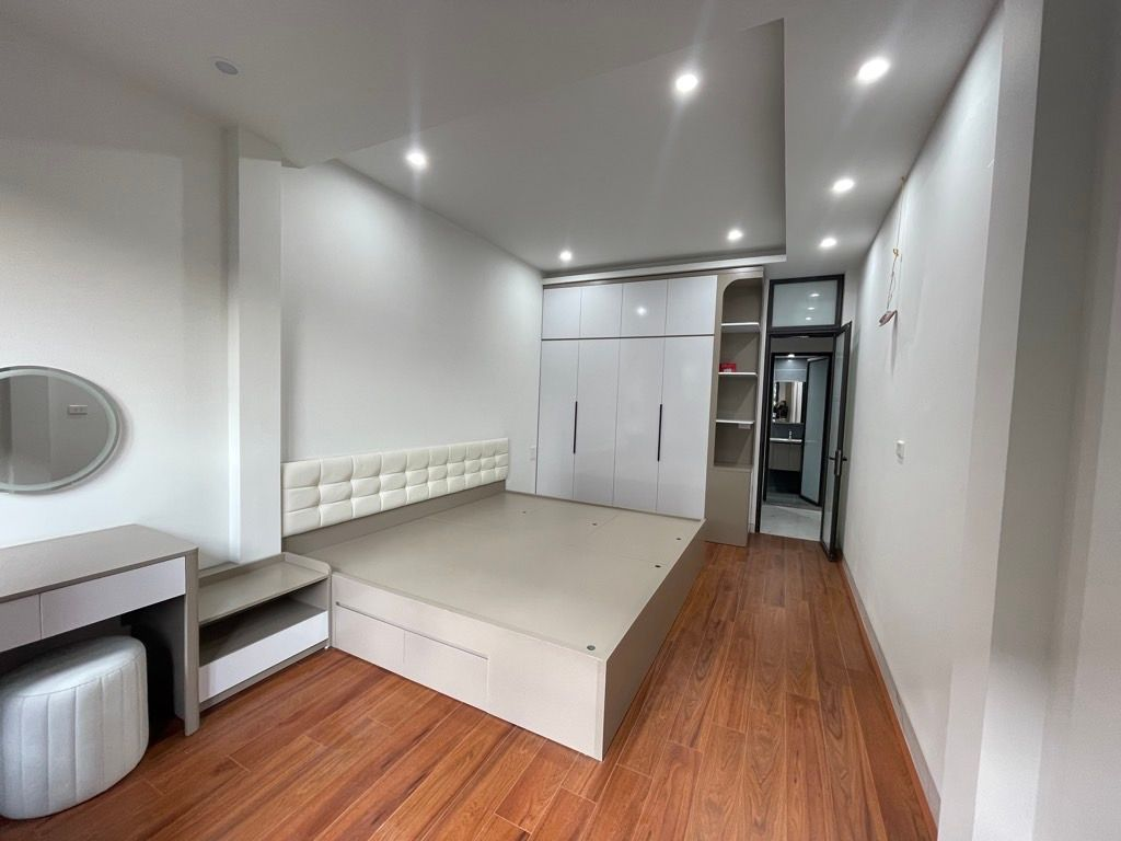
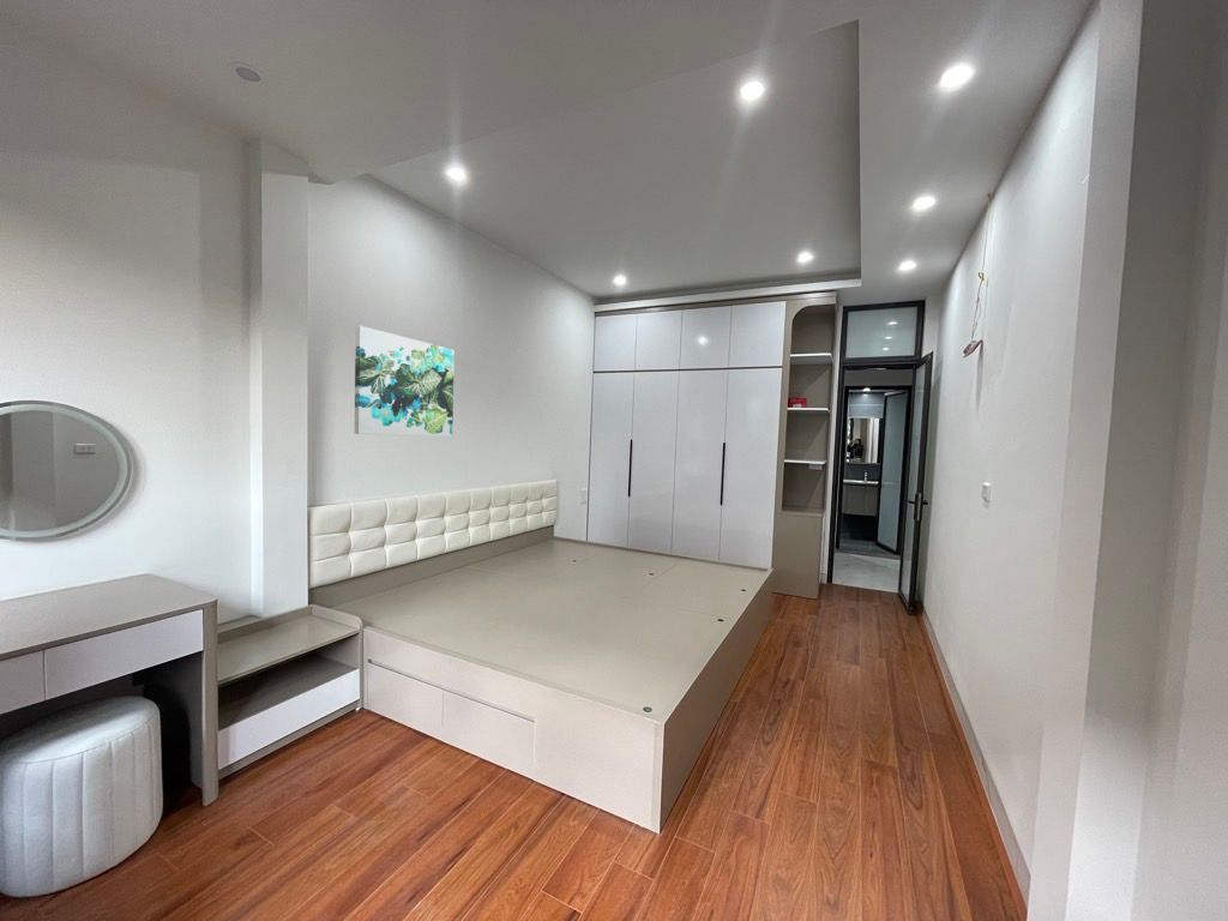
+ wall art [354,325,456,438]
